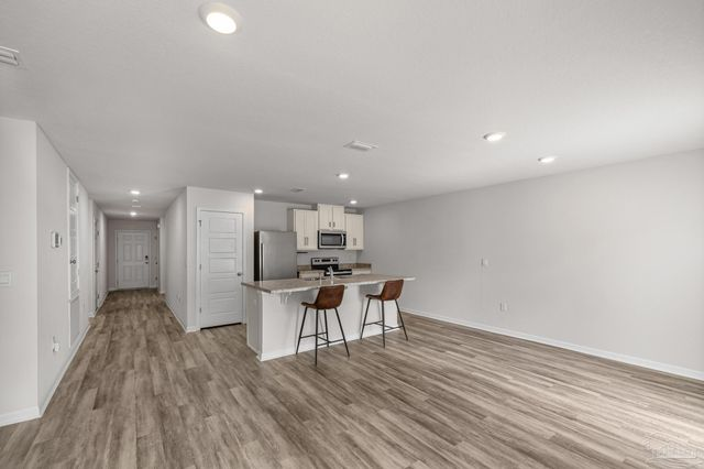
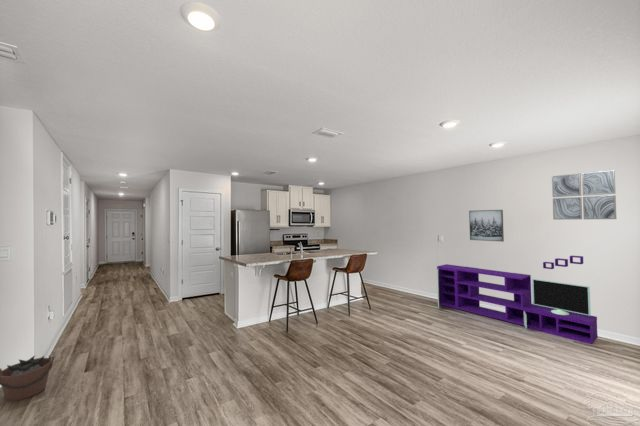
+ media console [435,255,599,345]
+ bucket [0,354,55,402]
+ wall art [551,169,617,221]
+ wall art [468,209,505,243]
